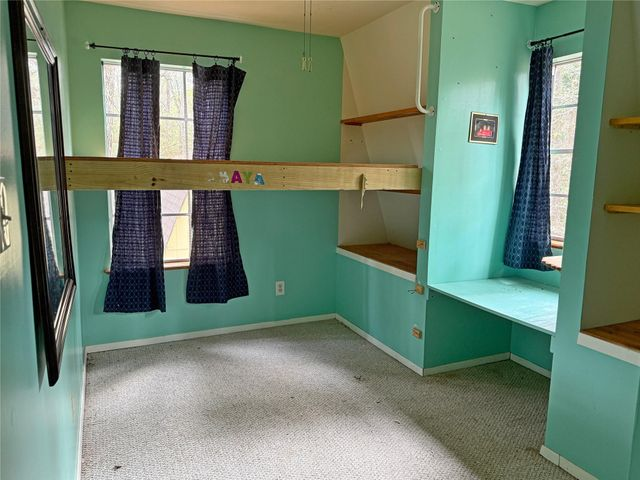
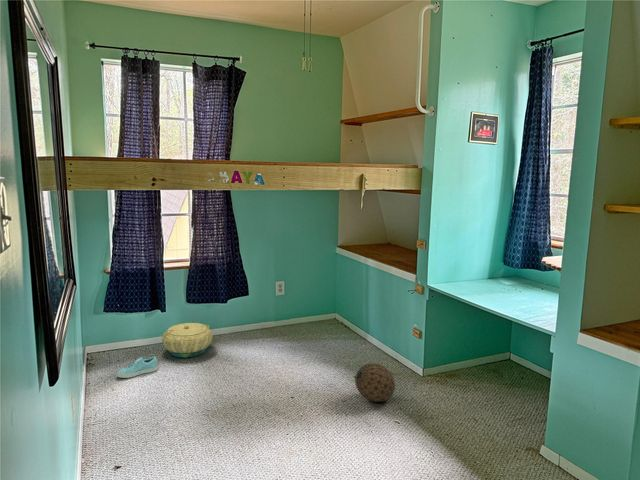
+ basket [161,322,214,358]
+ sneaker [115,355,159,379]
+ decorative ball [354,362,396,403]
